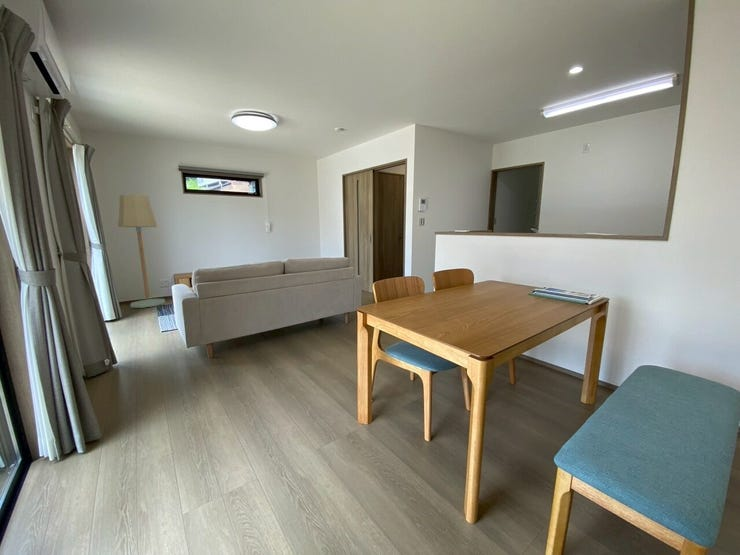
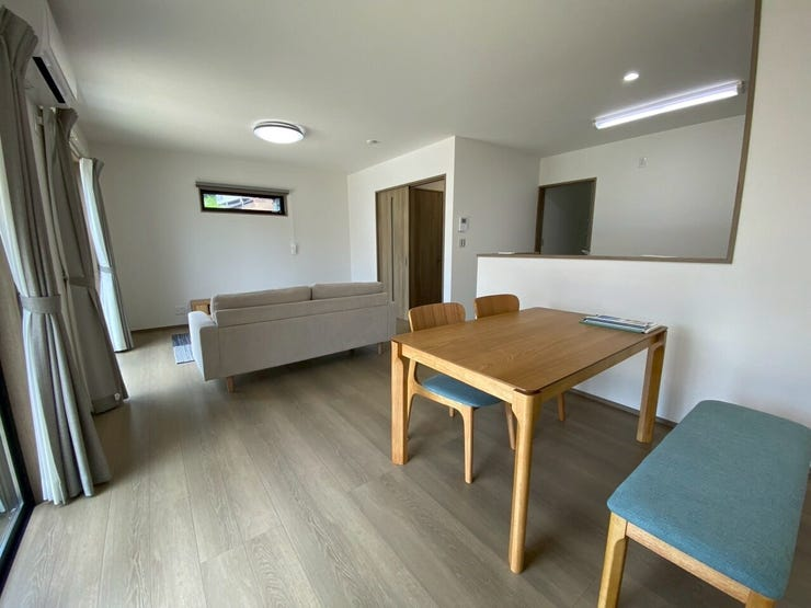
- floor lamp [117,193,166,309]
